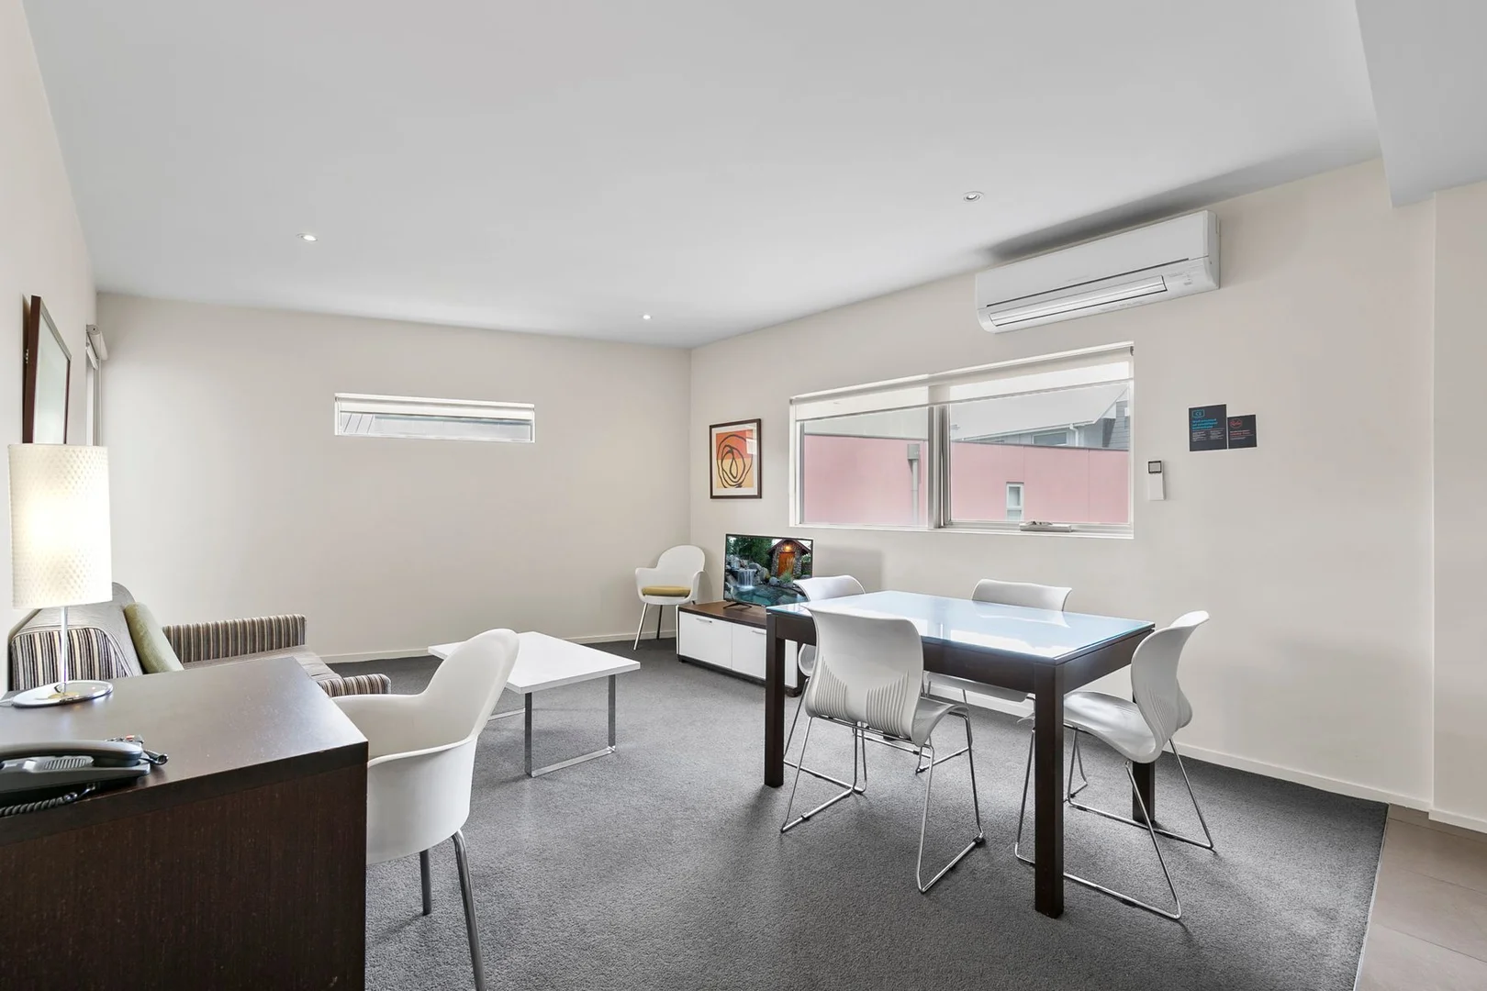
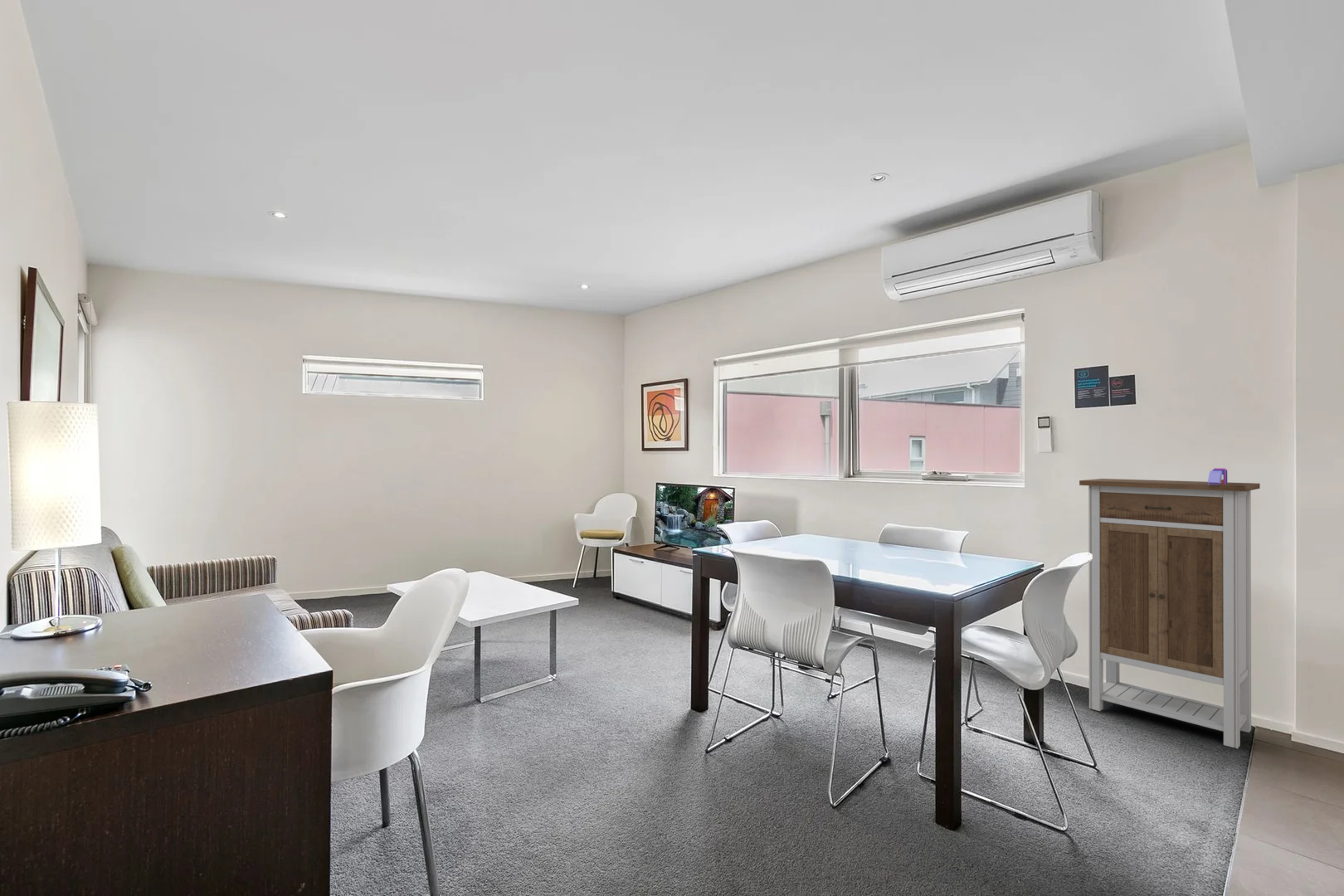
+ cabinet [1079,478,1261,749]
+ books [1207,467,1229,485]
